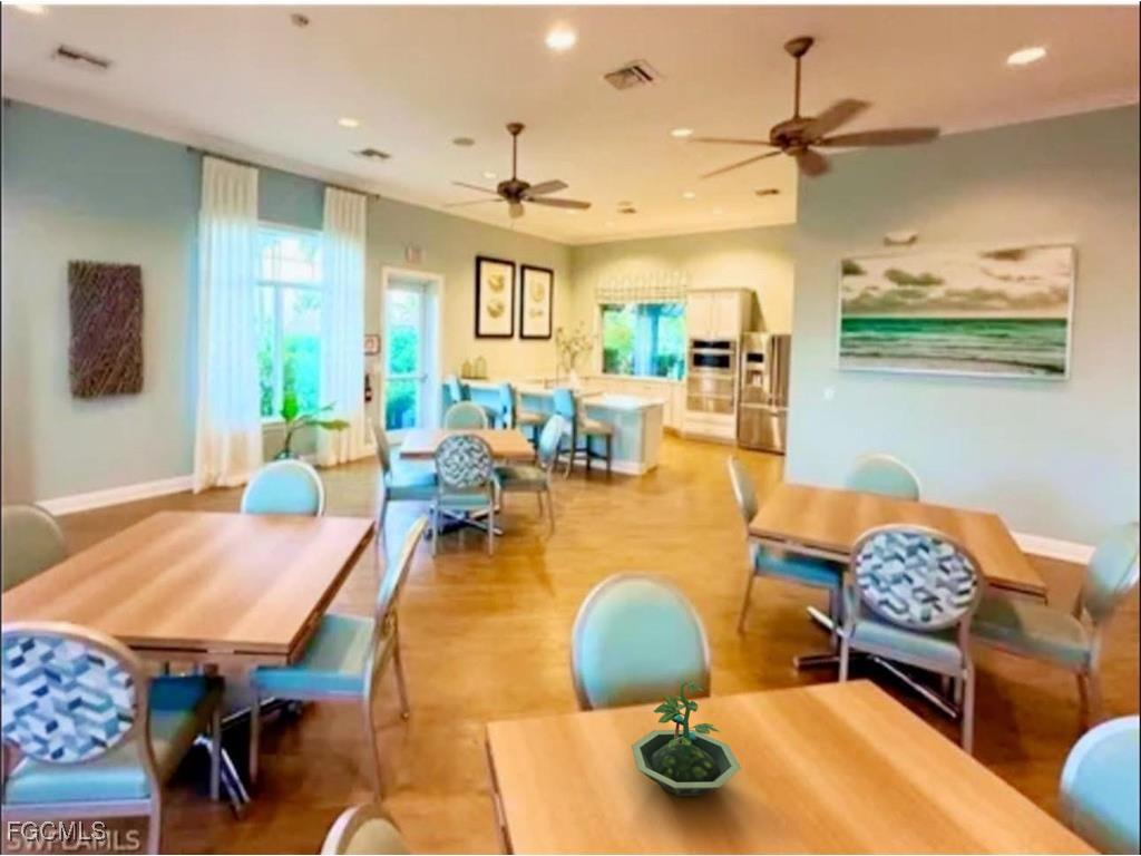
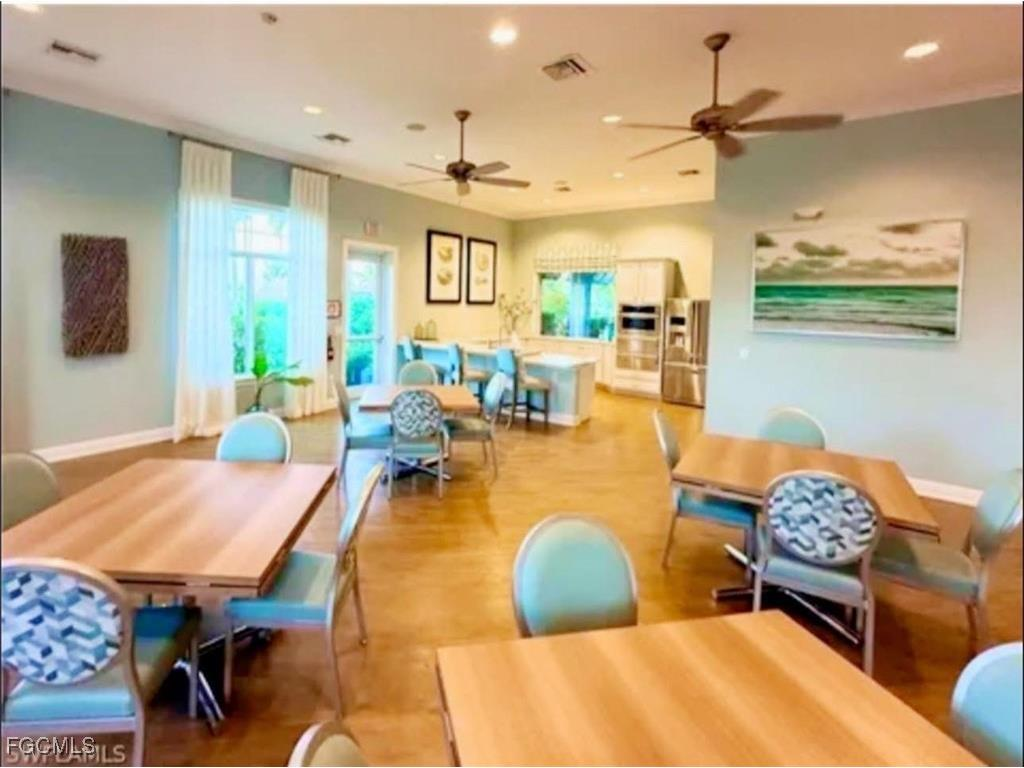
- terrarium [631,680,742,798]
